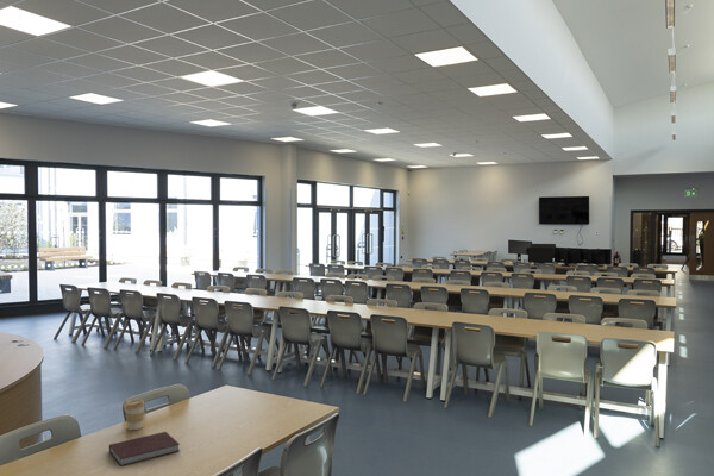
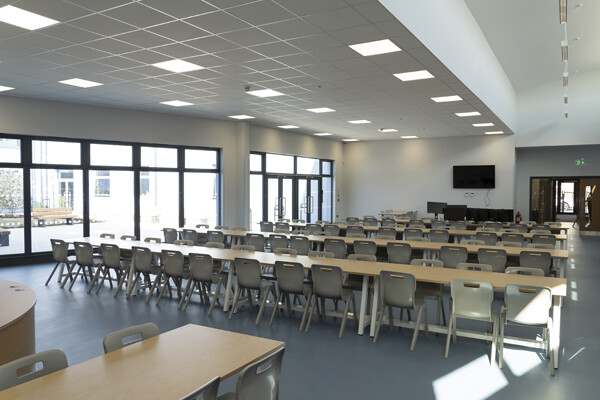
- notebook [108,431,181,468]
- coffee cup [124,399,146,431]
